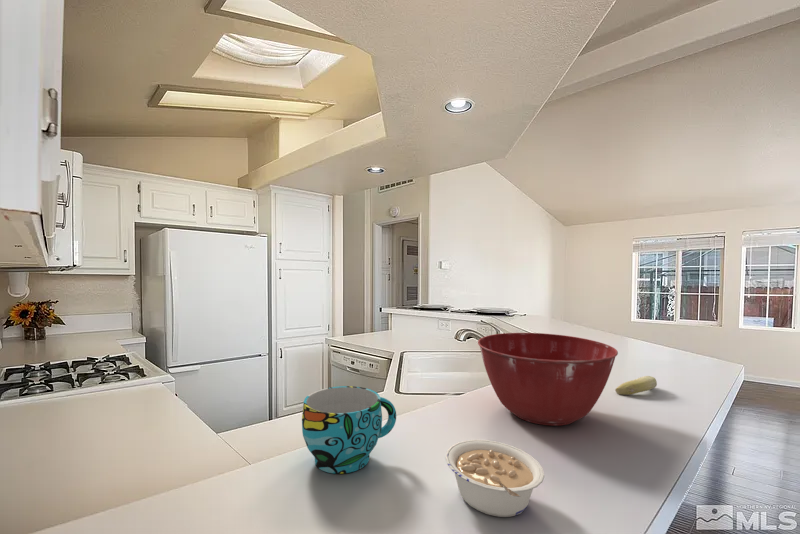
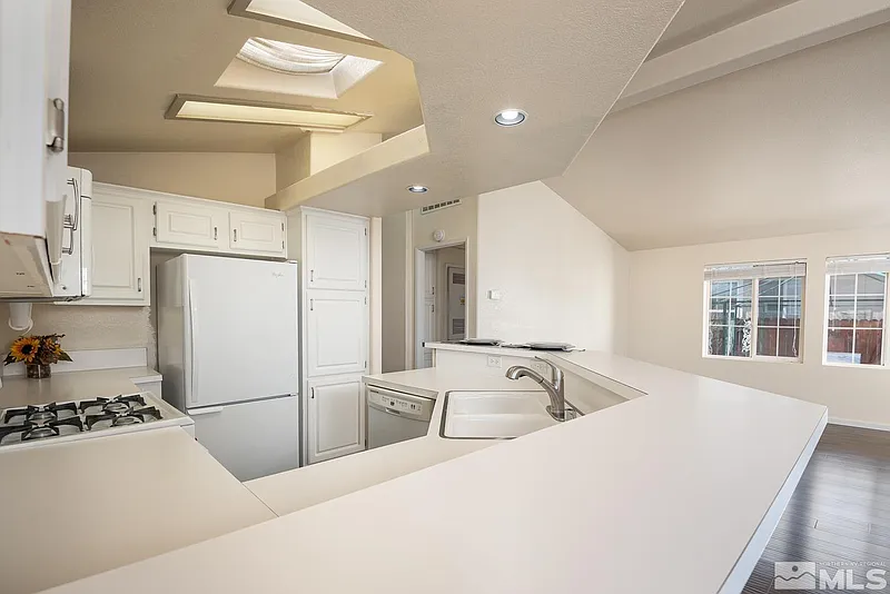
- fruit [614,375,658,396]
- legume [445,439,545,518]
- cup [301,385,397,475]
- mixing bowl [477,332,619,426]
